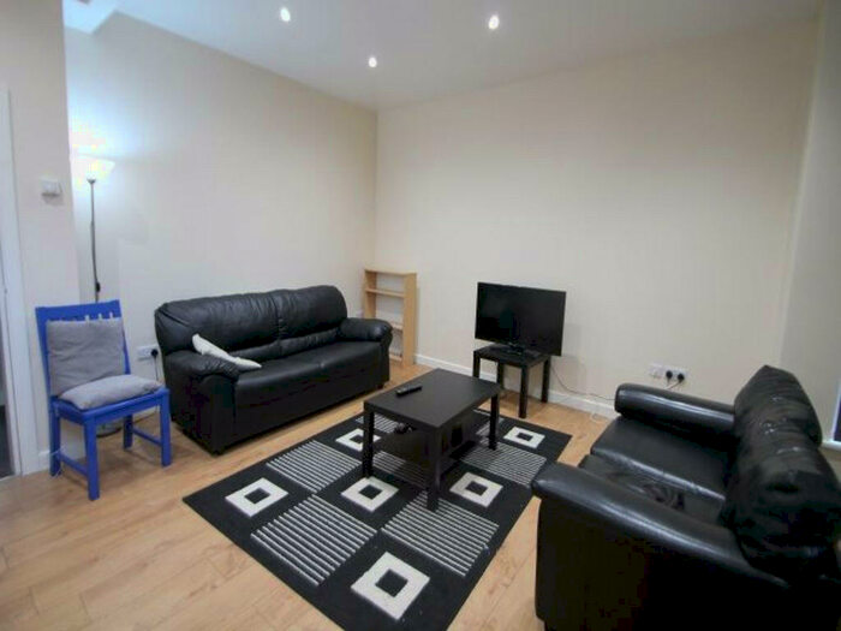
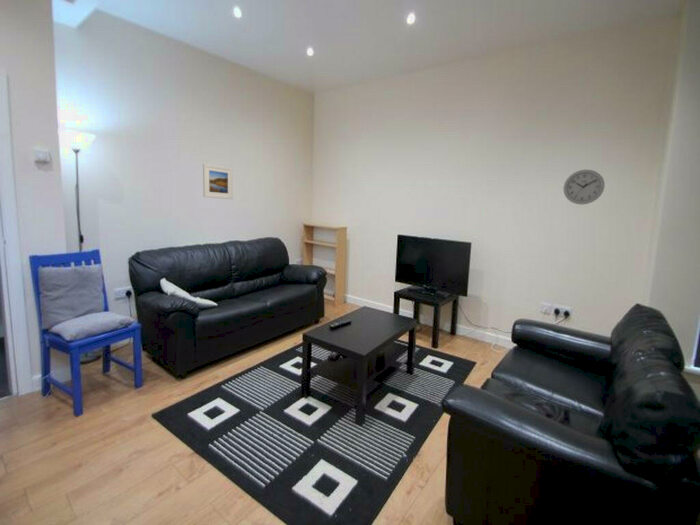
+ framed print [202,163,234,200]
+ wall clock [563,169,606,206]
